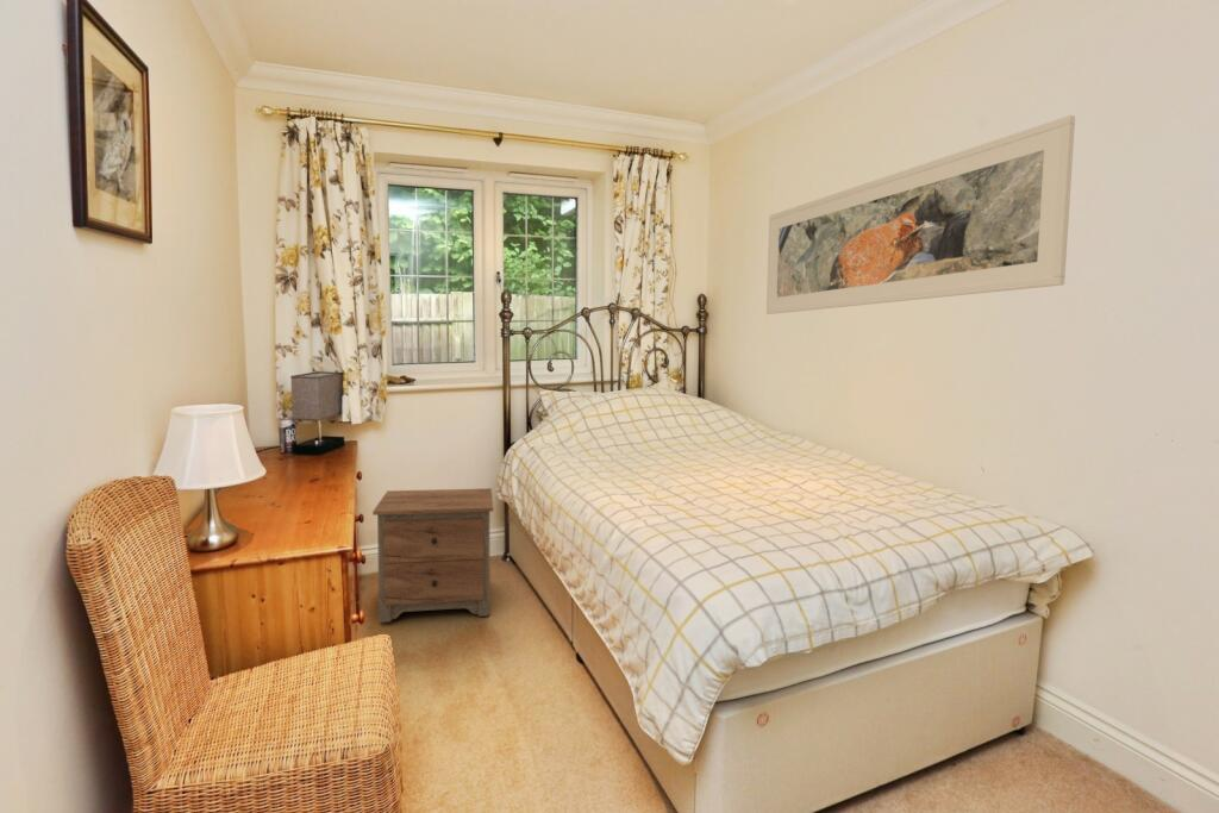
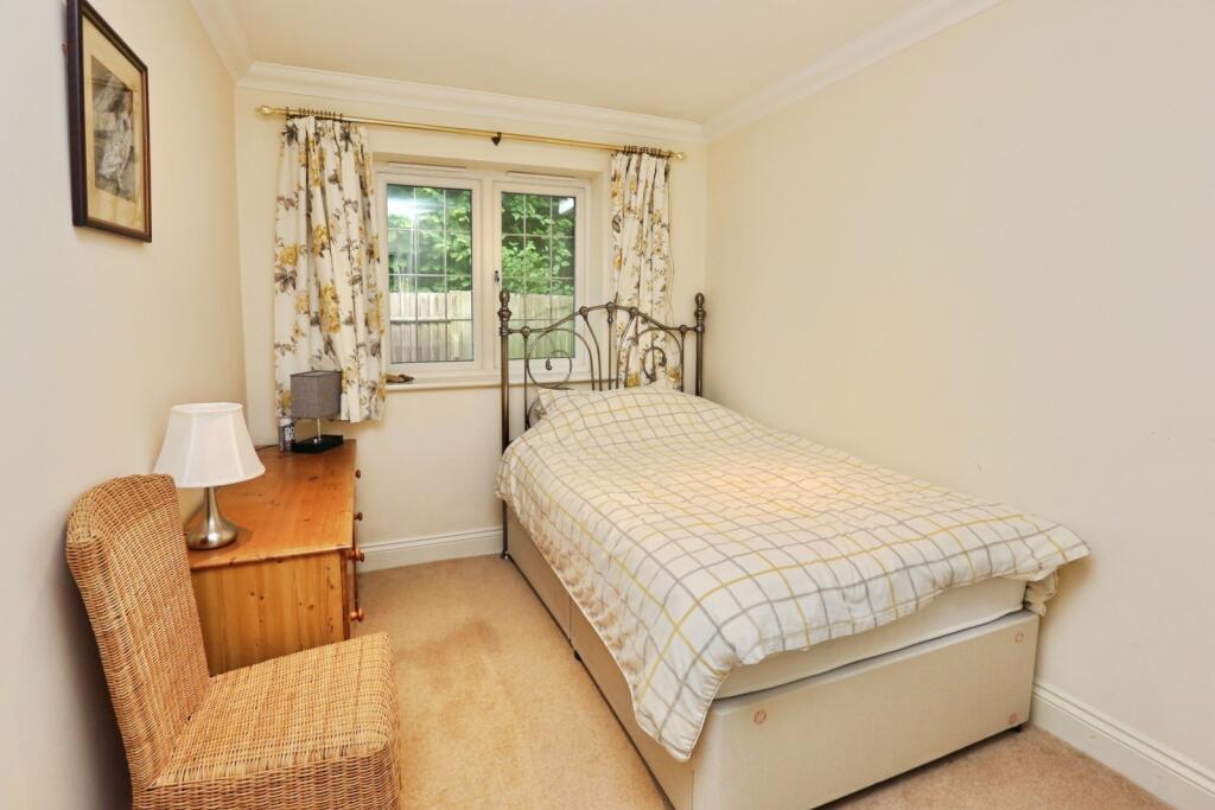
- nightstand [371,487,494,624]
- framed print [765,114,1076,315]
